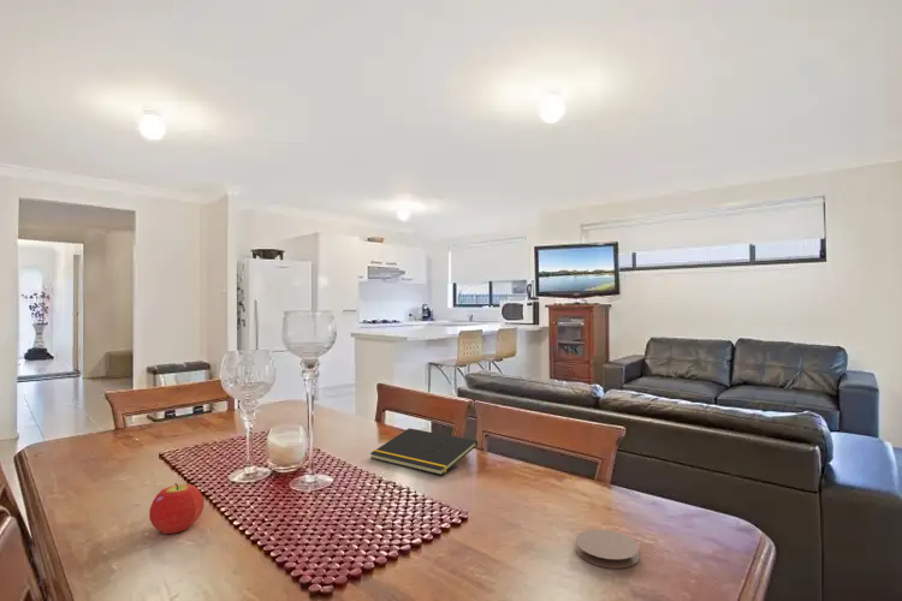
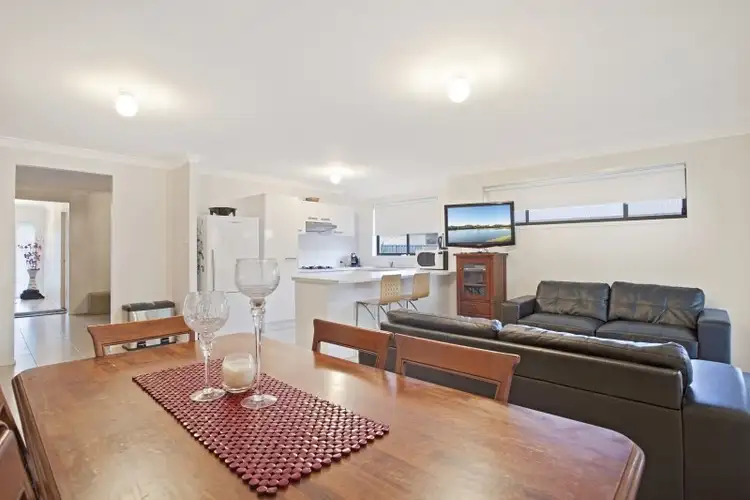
- fruit [148,482,206,535]
- notepad [369,427,479,476]
- coaster [575,529,640,570]
